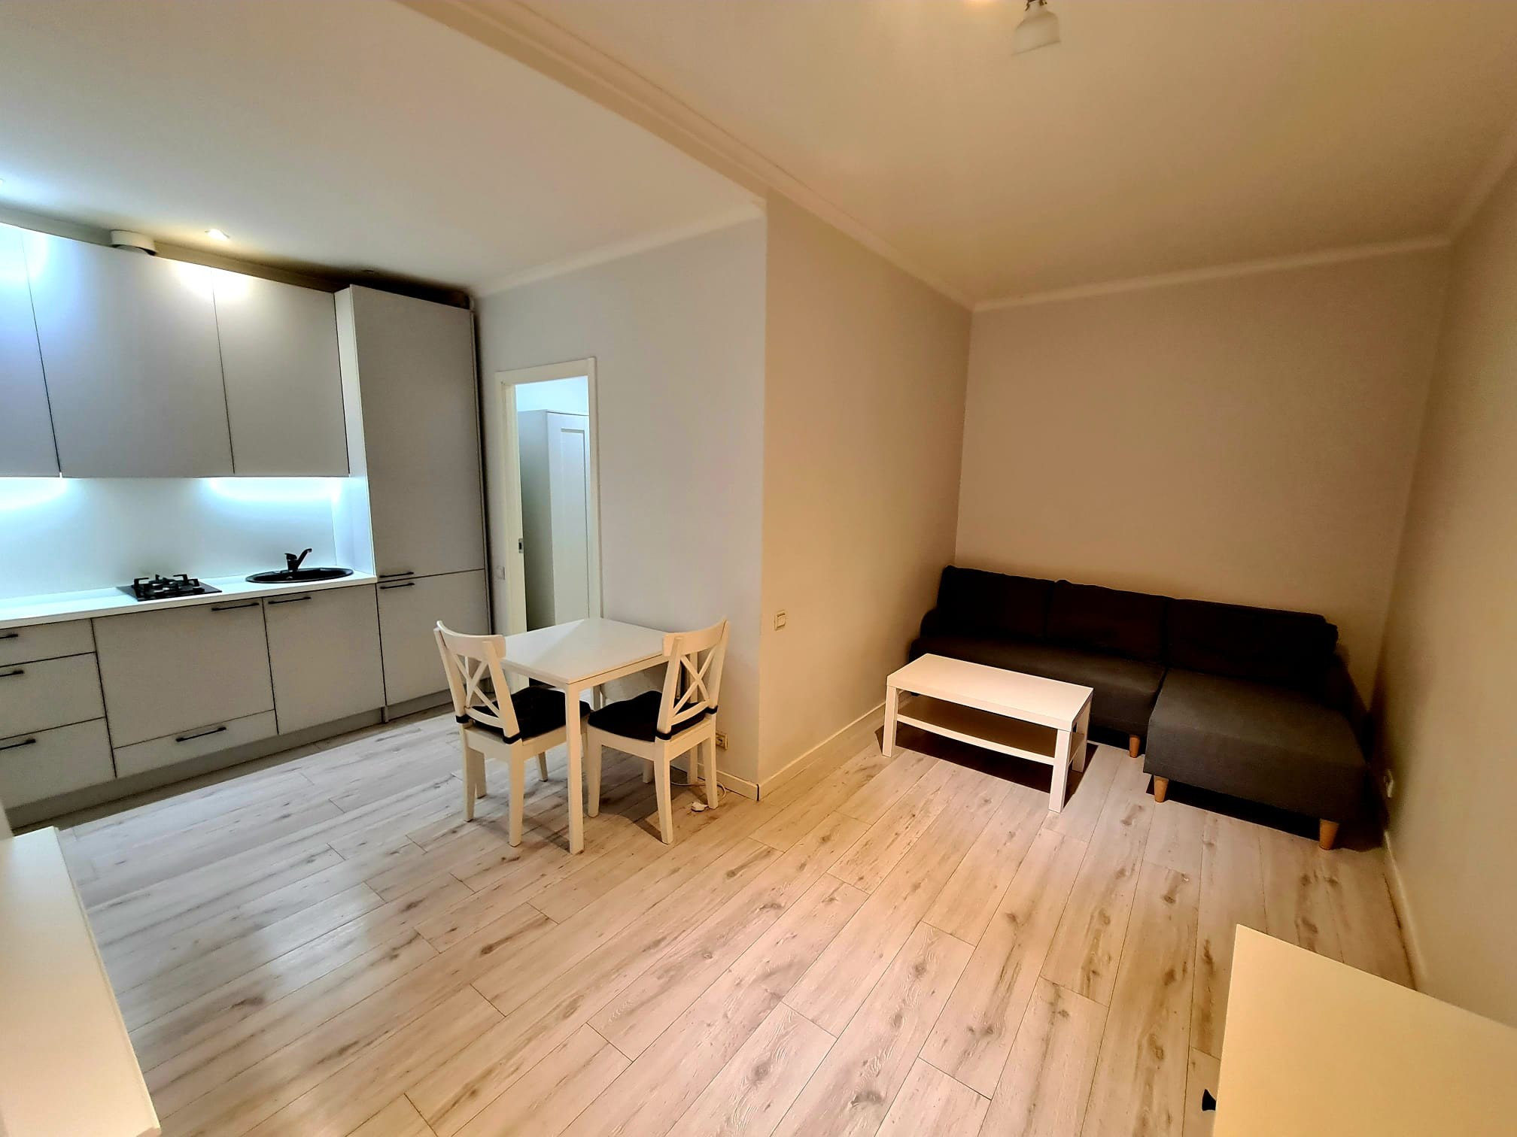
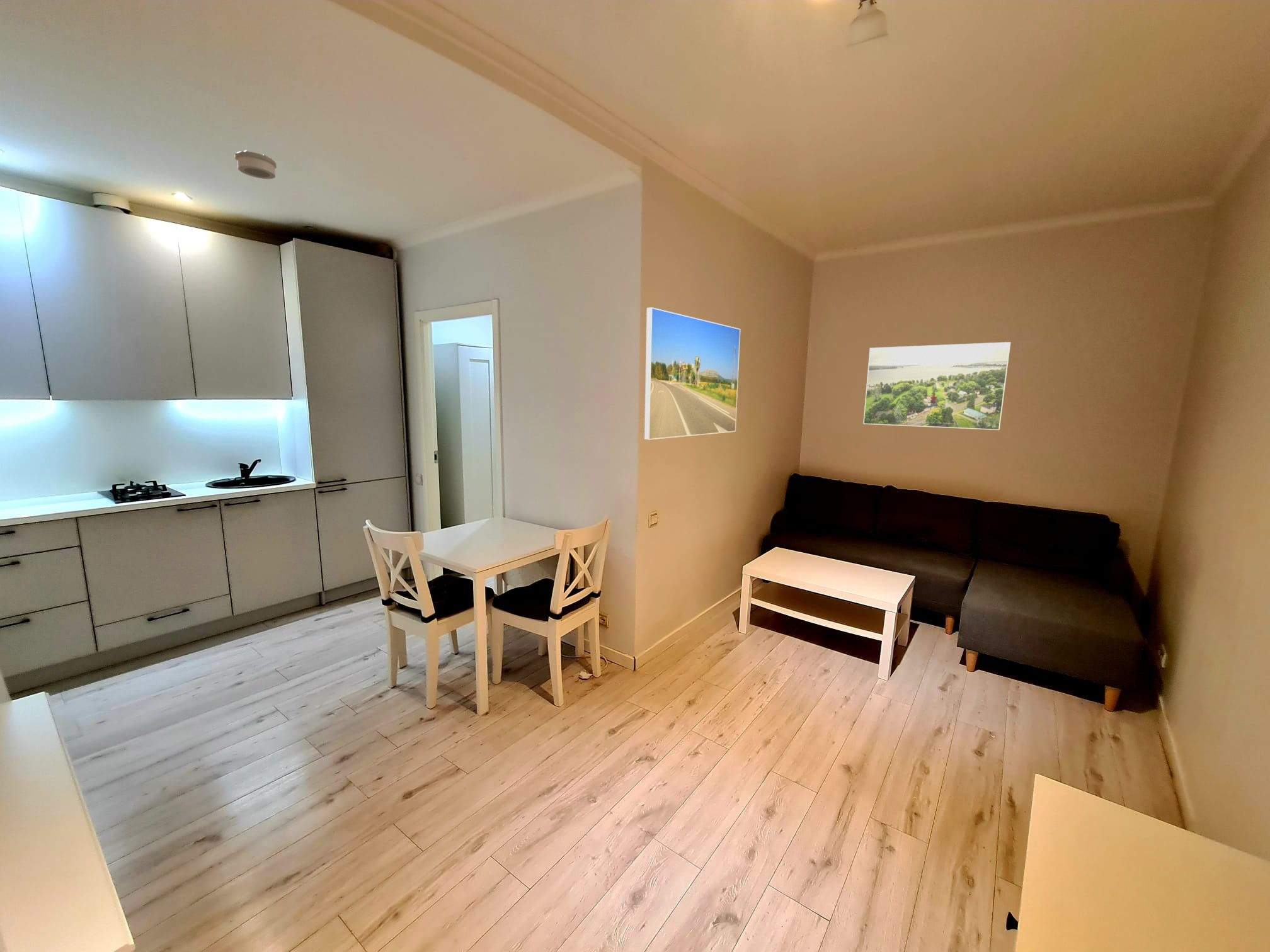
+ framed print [644,307,741,440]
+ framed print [862,341,1011,431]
+ smoke detector [234,149,277,179]
